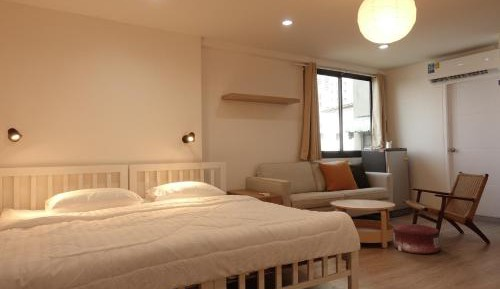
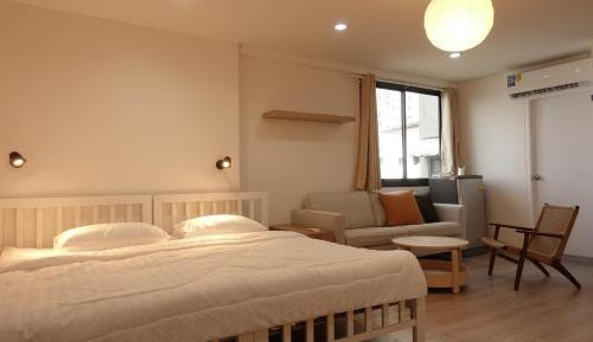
- pouf [392,223,443,255]
